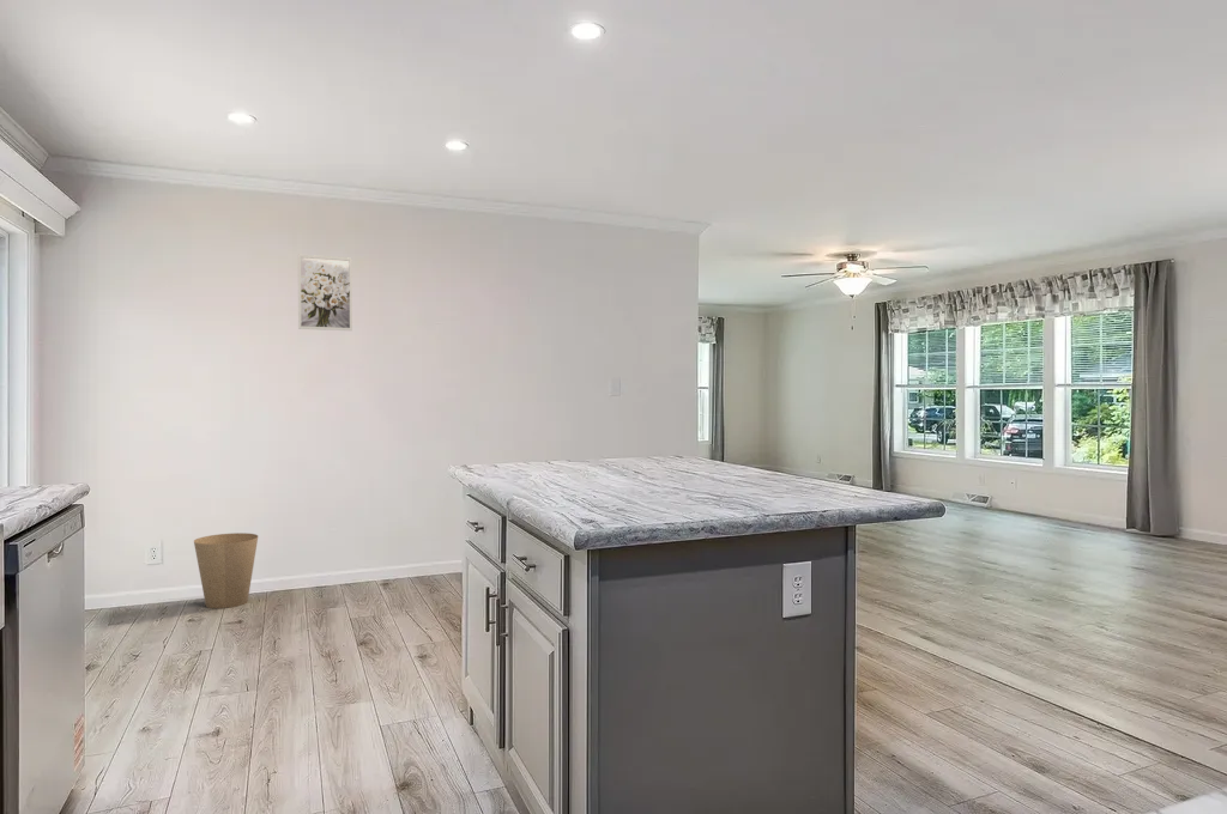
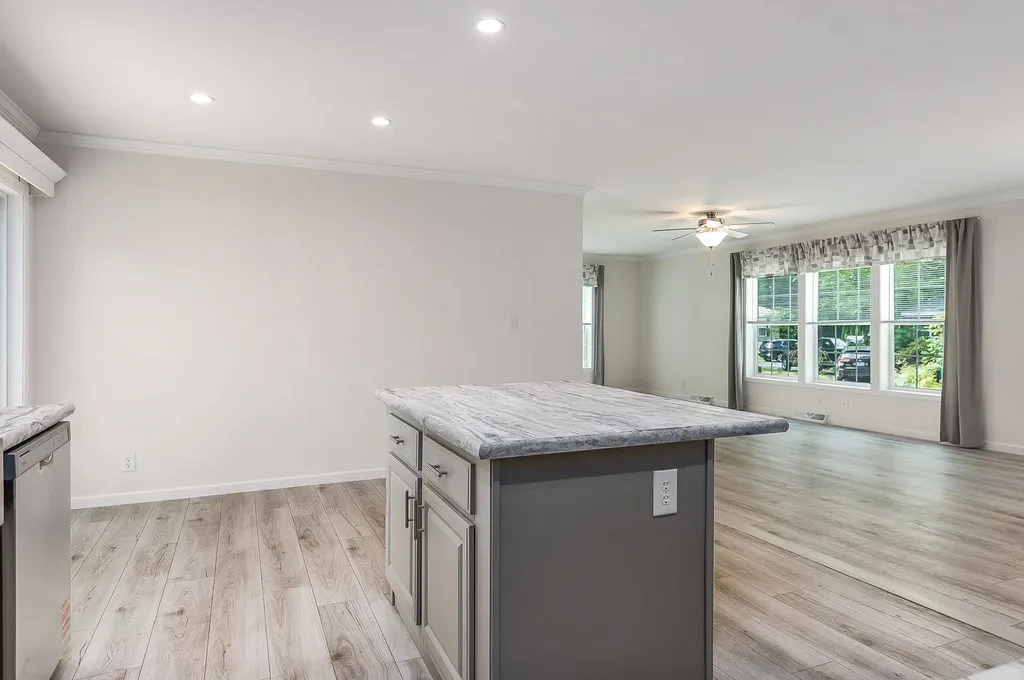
- wall art [297,254,353,332]
- trash can [193,531,259,609]
